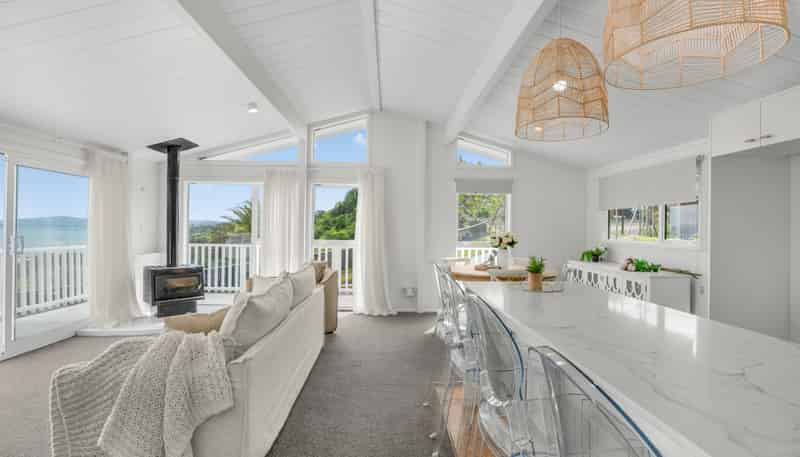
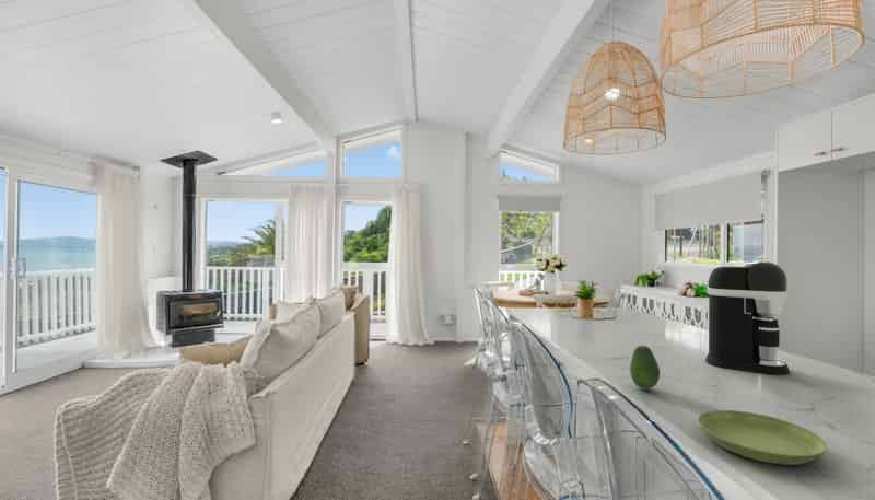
+ saucer [697,409,828,466]
+ coffee maker [704,260,790,375]
+ fruit [629,345,661,389]
